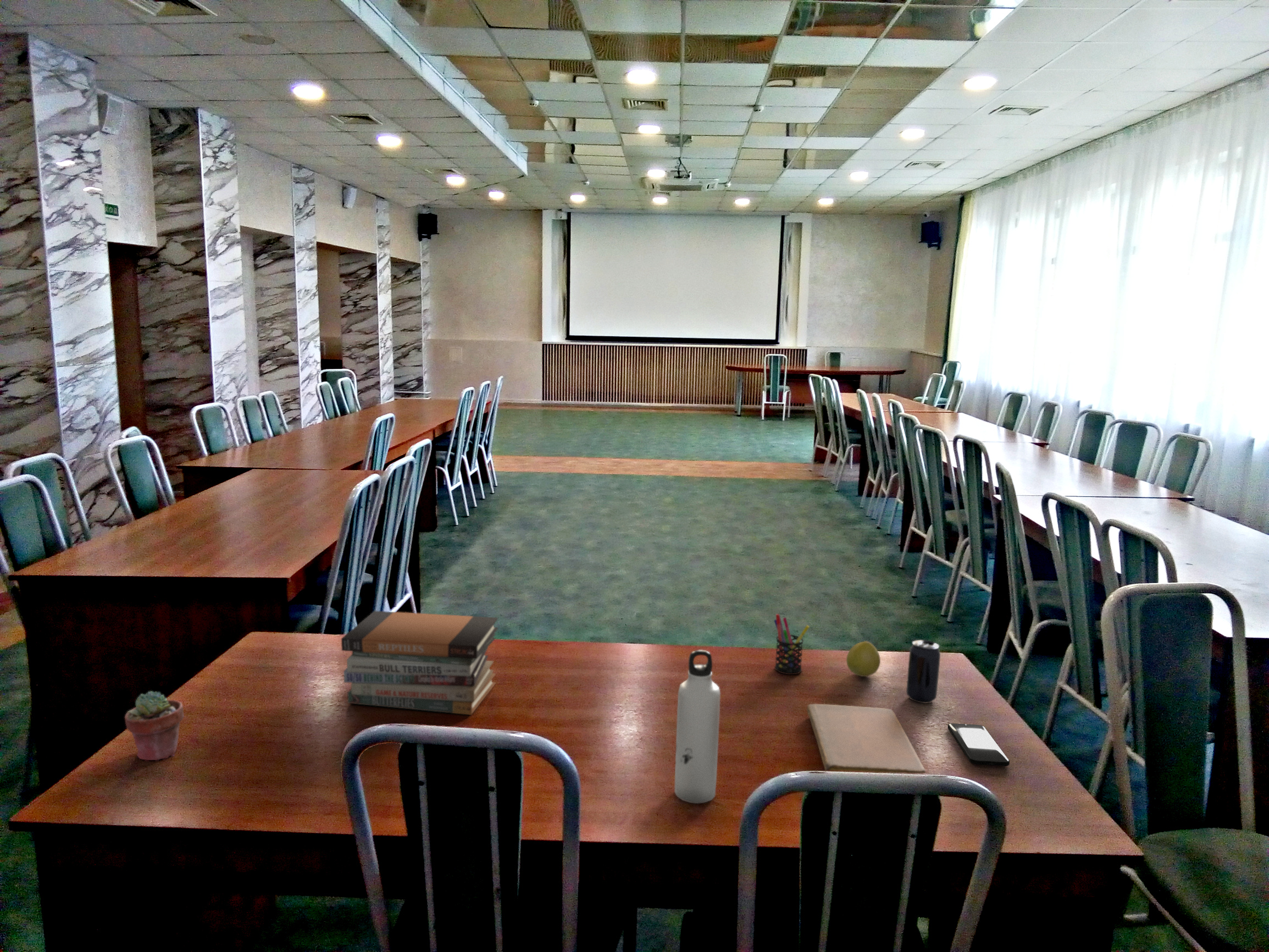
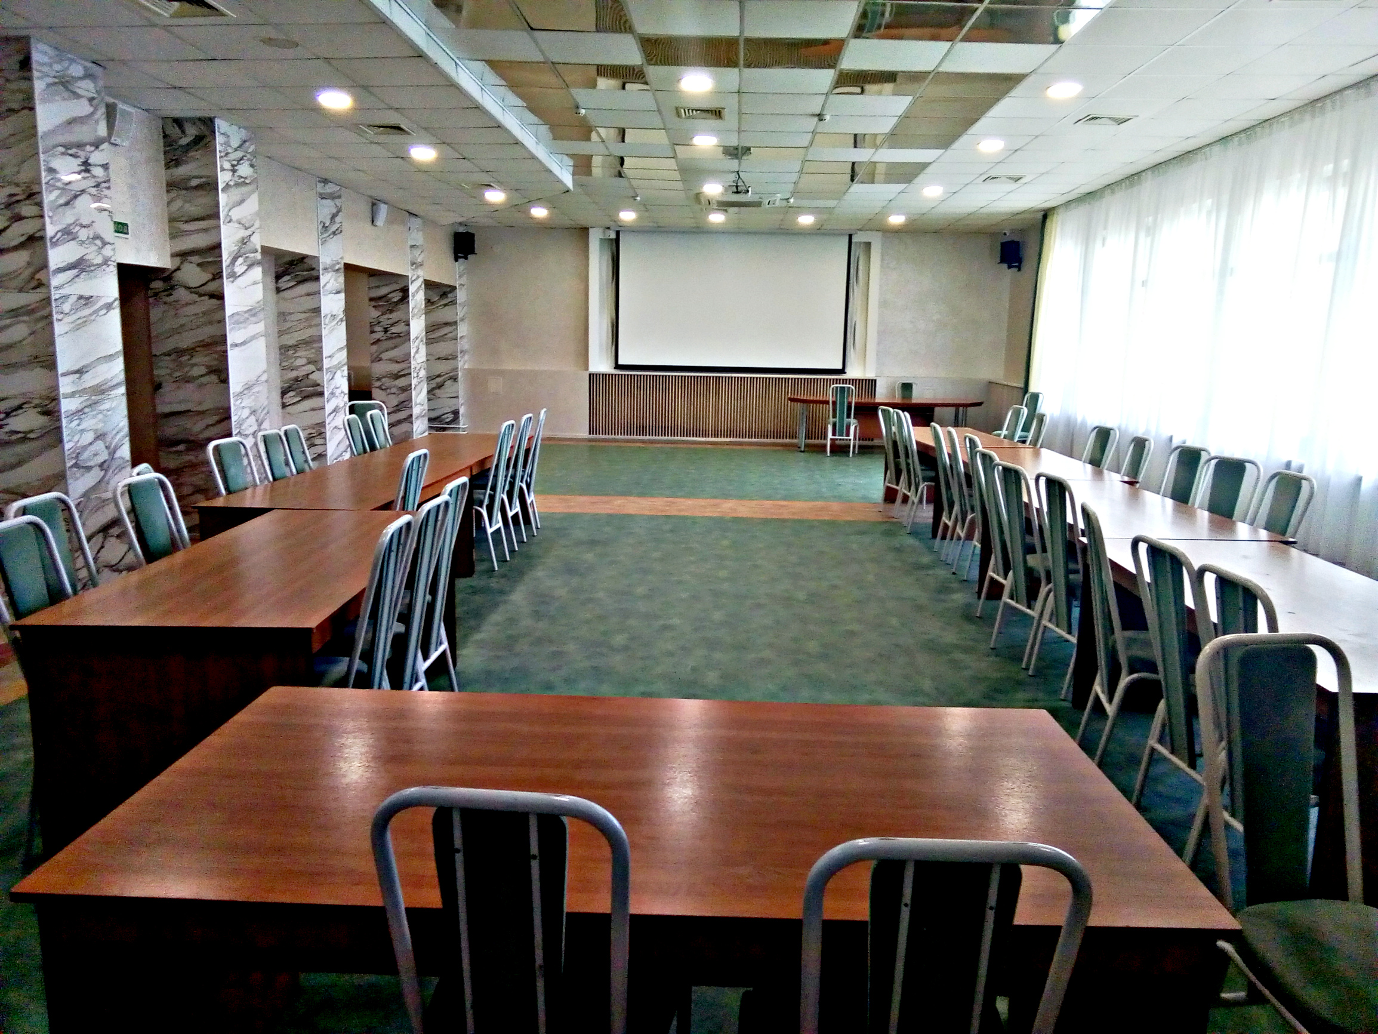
- potted succulent [124,690,185,762]
- beverage can [906,639,941,704]
- pen holder [773,613,810,675]
- pear [846,641,881,677]
- water bottle [674,649,721,804]
- smartphone [947,723,1010,767]
- notebook [806,704,926,774]
- book stack [341,610,498,716]
